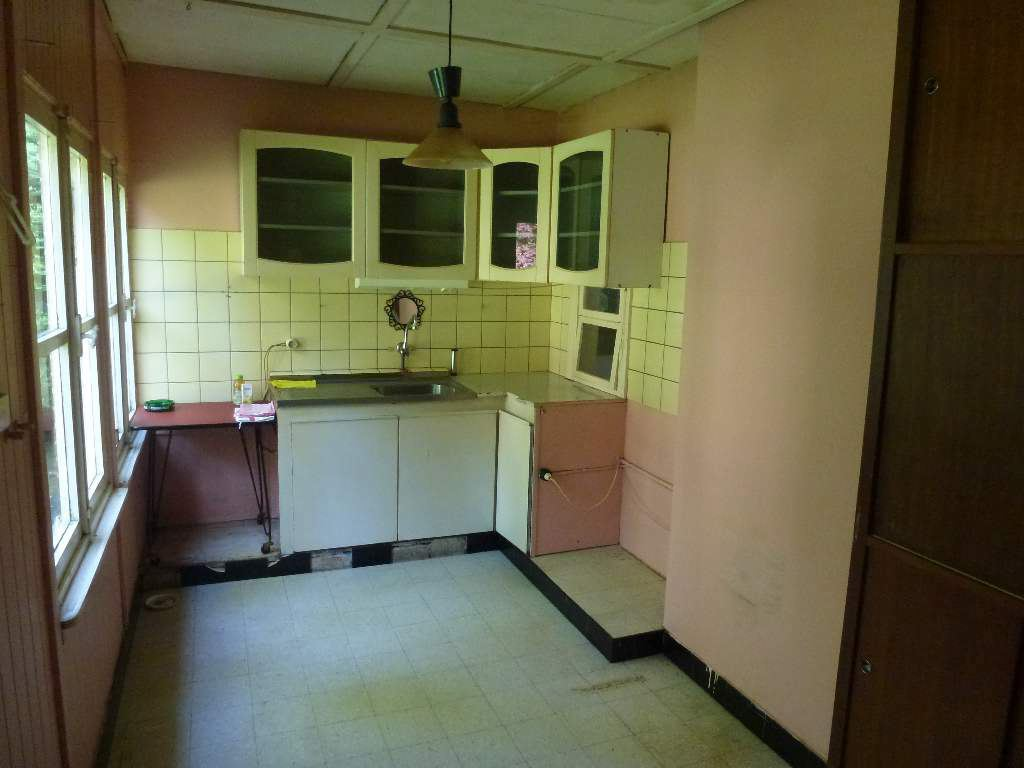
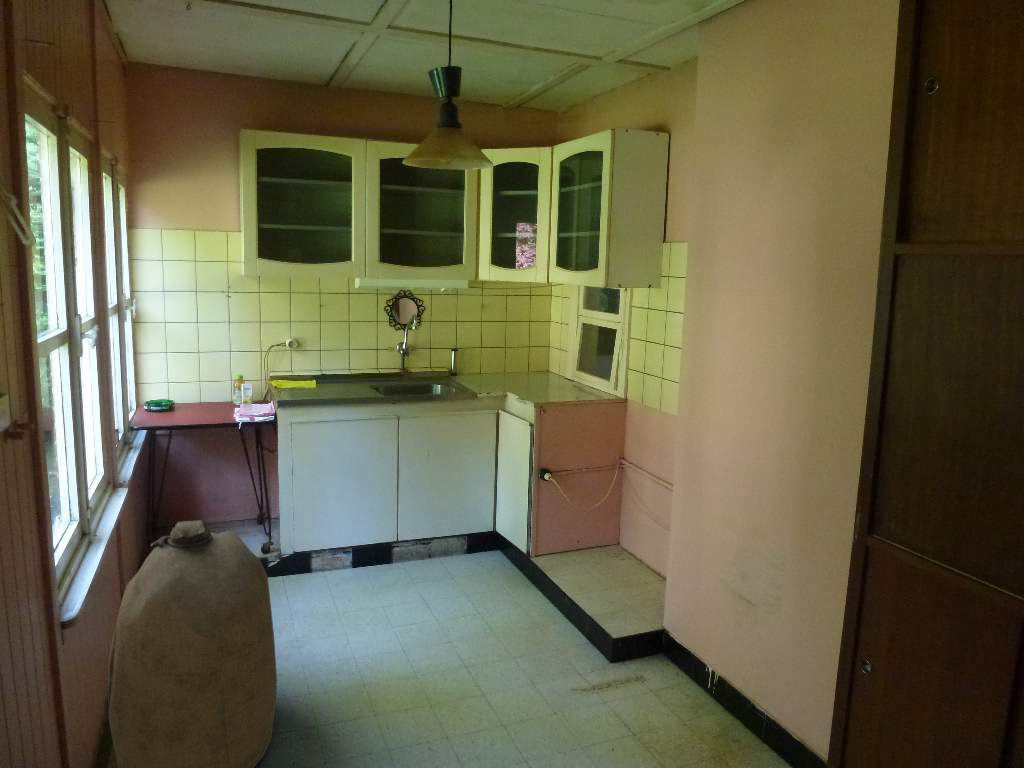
+ bag [107,519,278,768]
